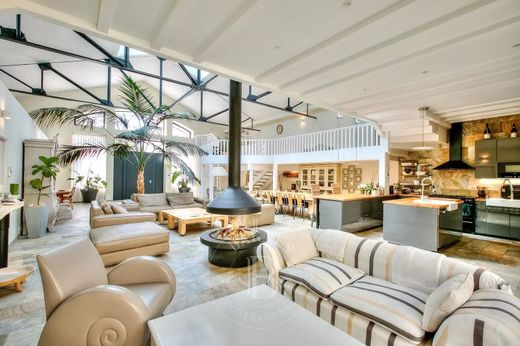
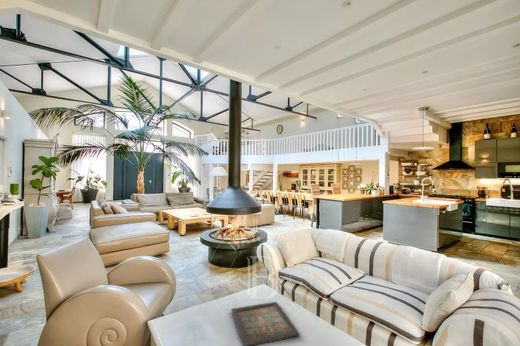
+ icon panel [230,301,300,346]
